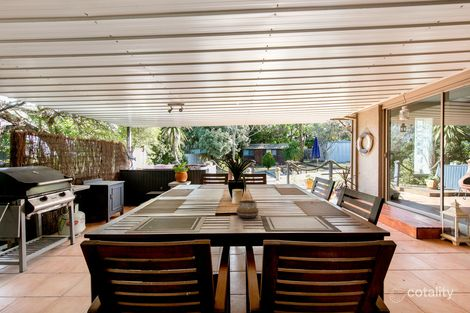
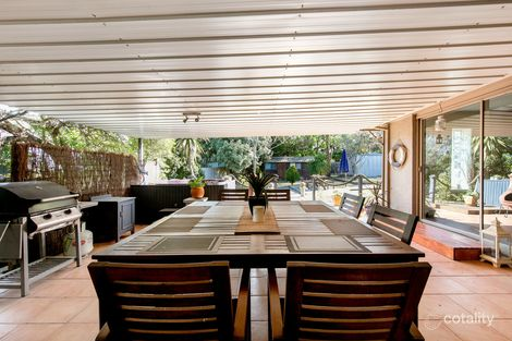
- decorative bowl [236,199,259,219]
